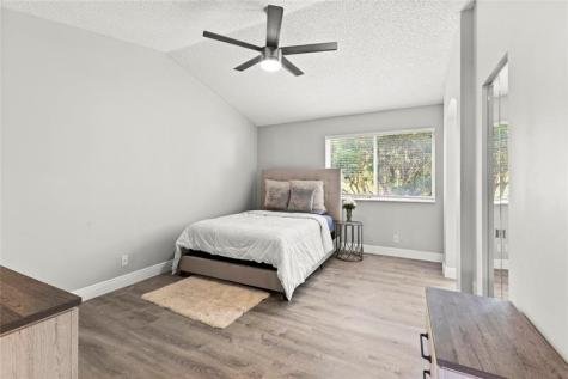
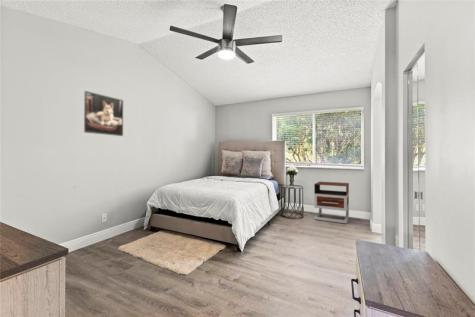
+ nightstand [313,181,350,224]
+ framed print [83,90,124,137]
